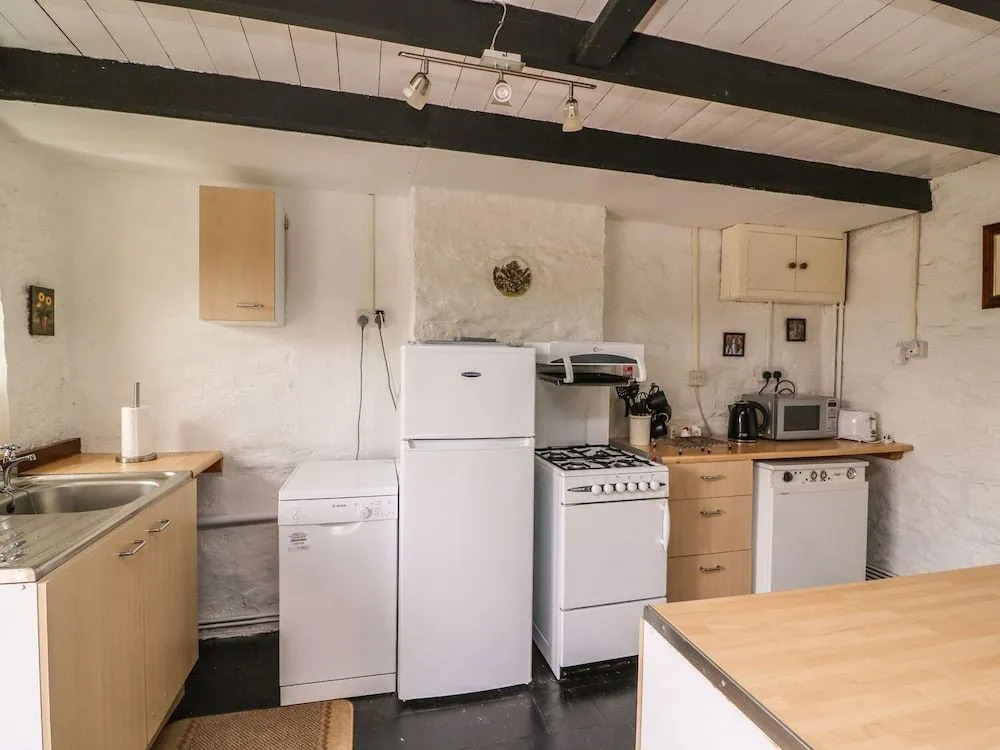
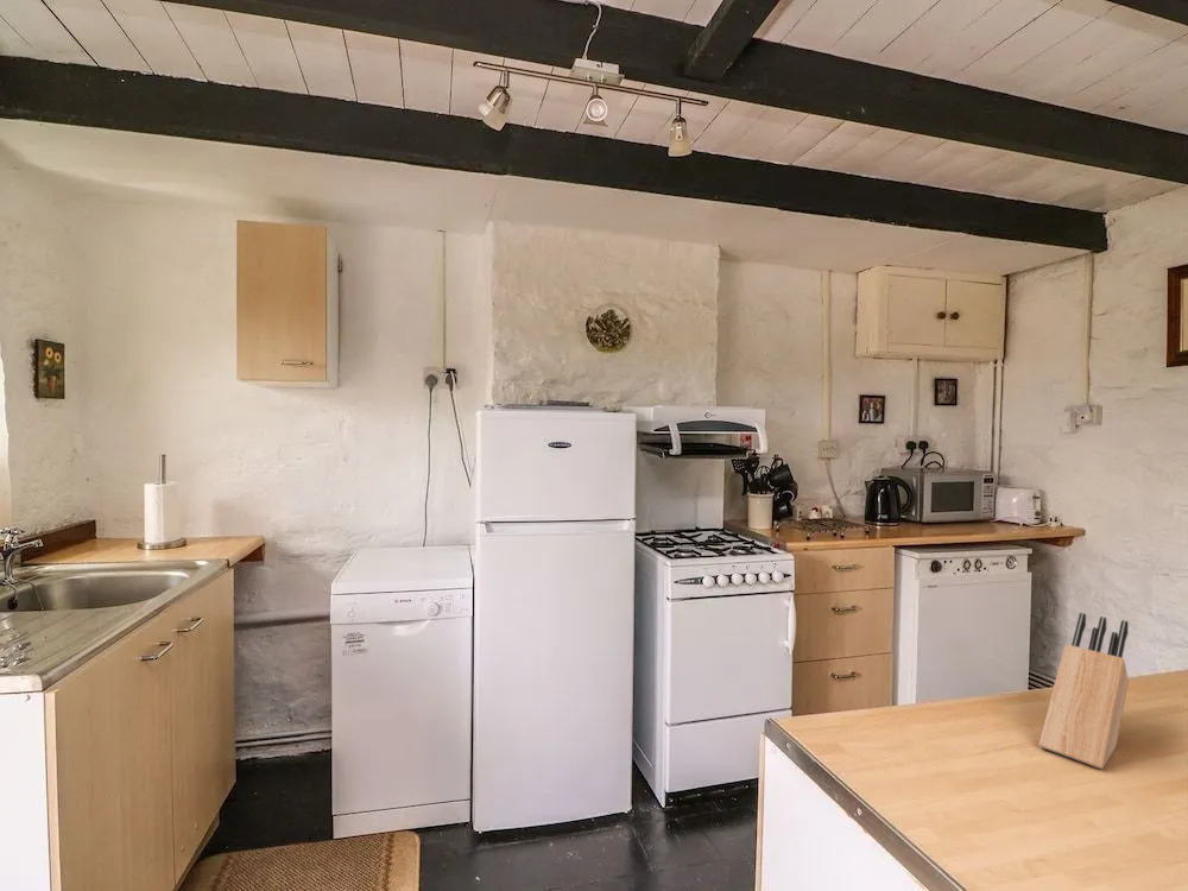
+ knife block [1038,612,1130,771]
